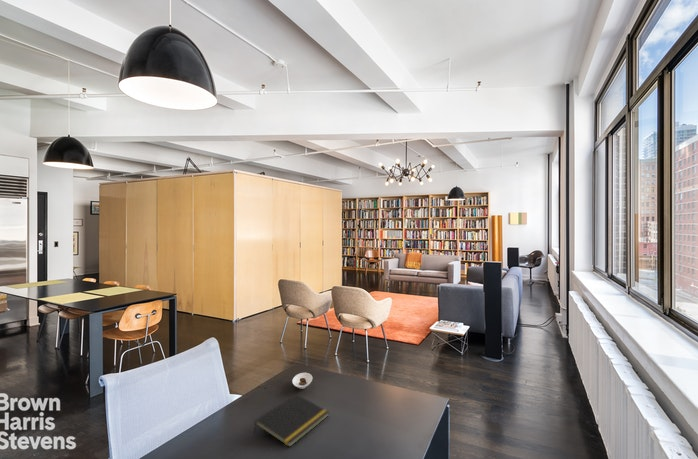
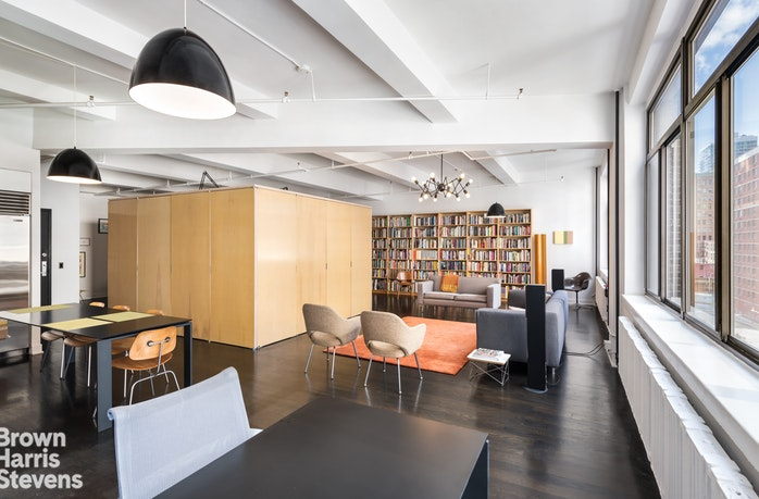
- saucer [291,372,313,390]
- notepad [253,393,330,448]
